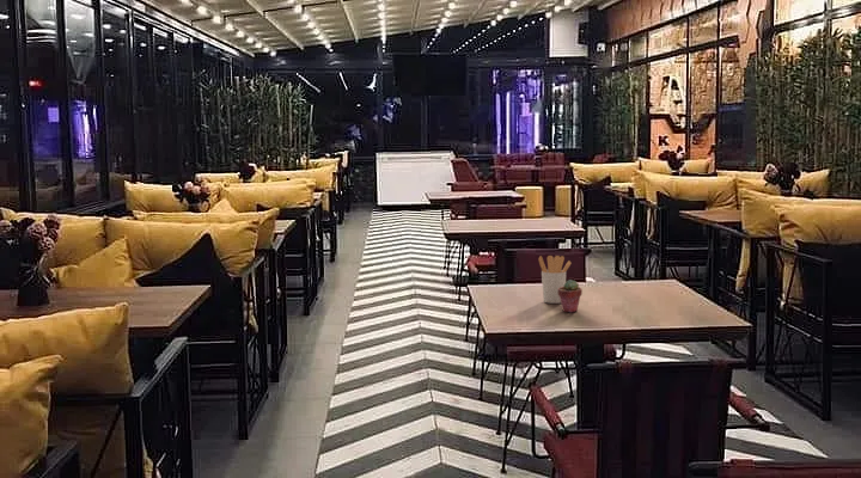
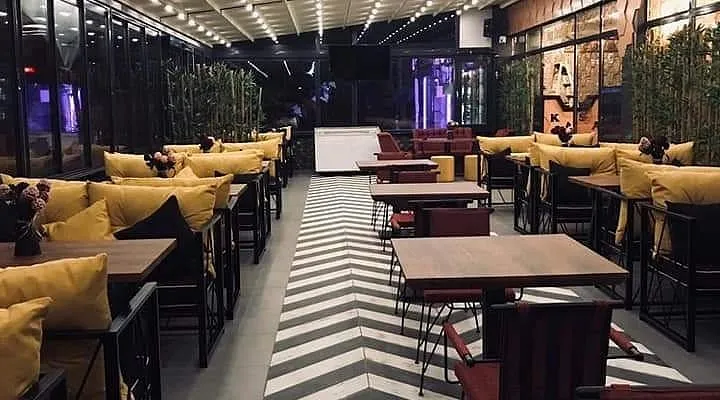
- utensil holder [538,255,573,305]
- potted succulent [557,278,584,313]
